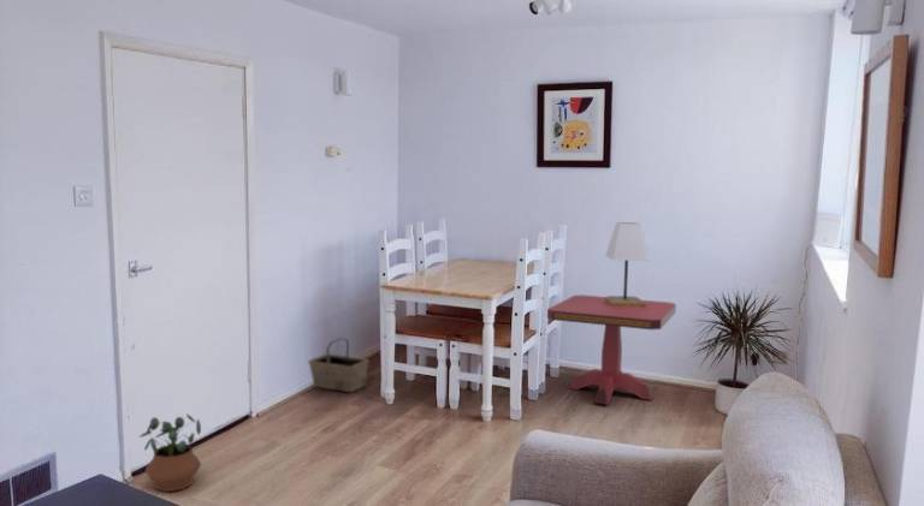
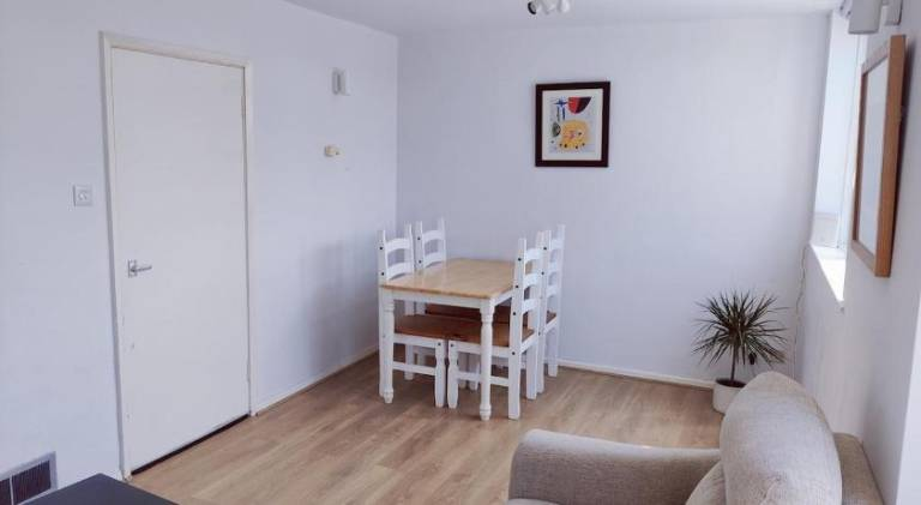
- potted plant [138,412,202,493]
- lamp [604,221,650,308]
- basket [307,337,371,393]
- side table [546,294,677,406]
